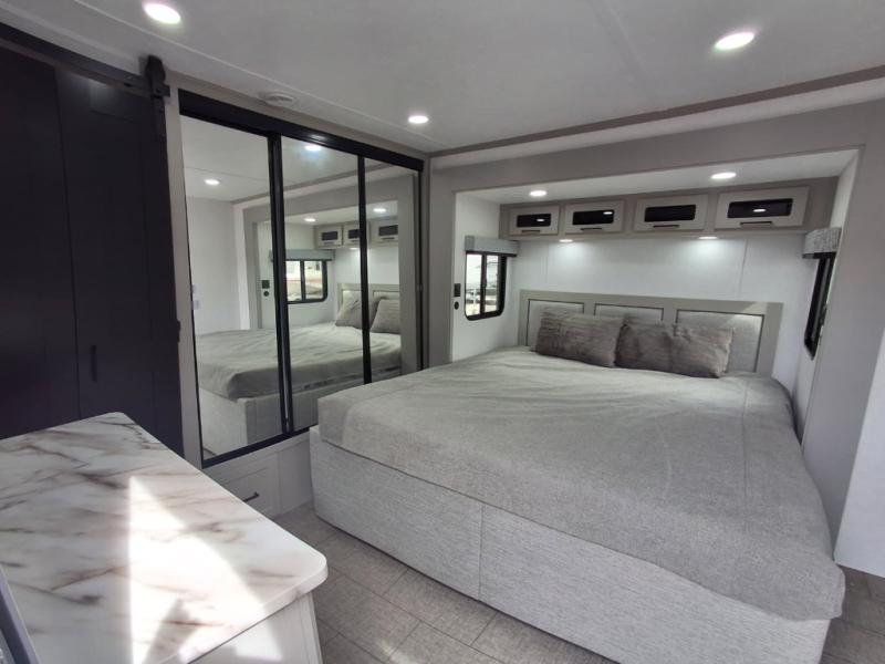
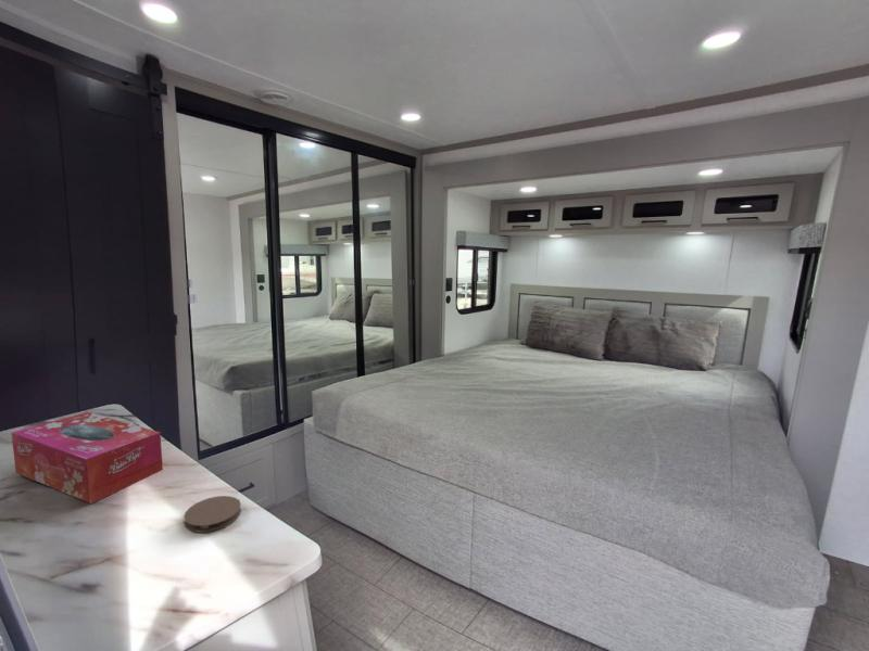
+ tissue box [11,411,164,505]
+ coaster [182,495,242,534]
